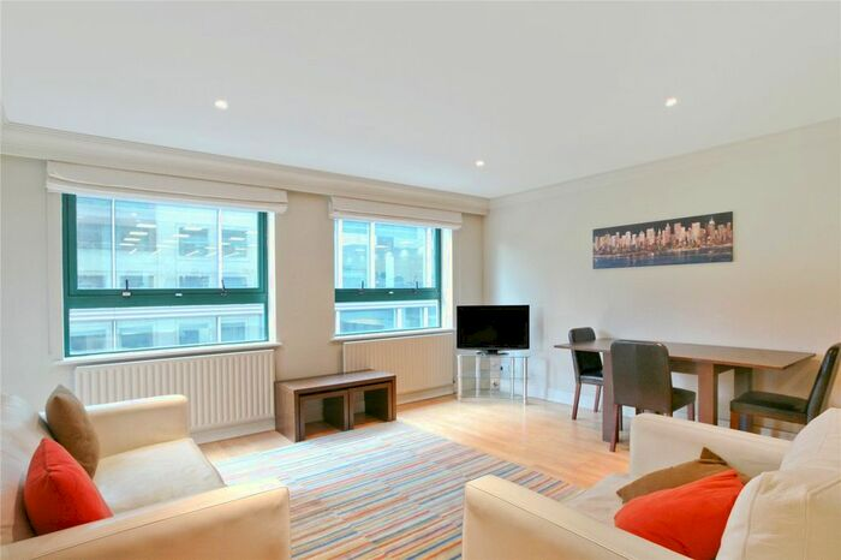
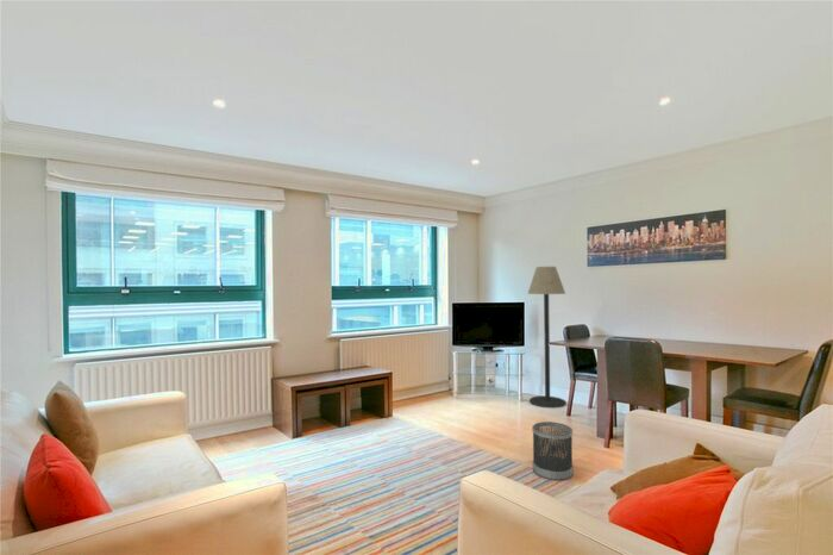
+ wastebasket [531,420,574,482]
+ floor lamp [526,266,568,409]
